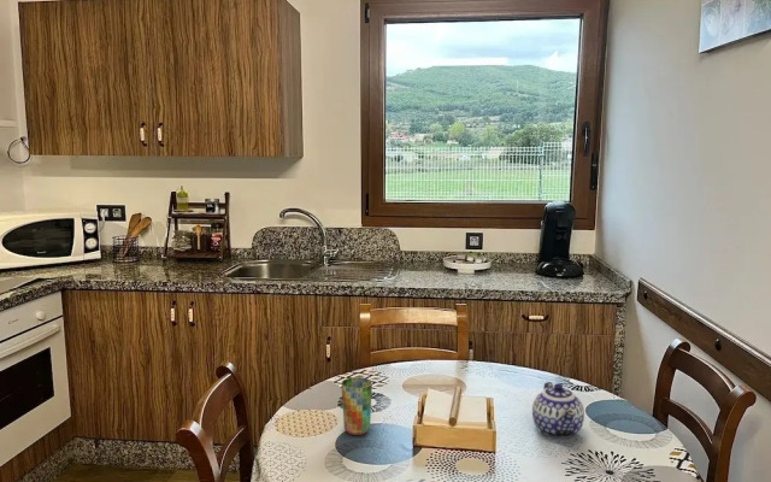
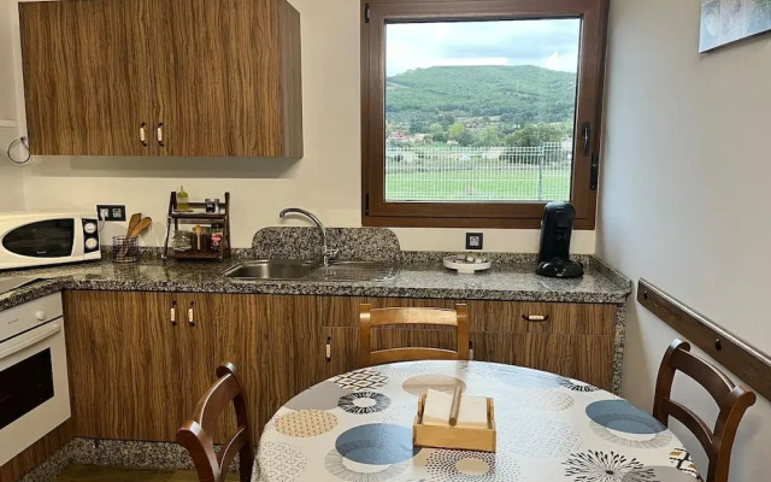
- cup [341,376,373,436]
- teapot [531,381,585,440]
